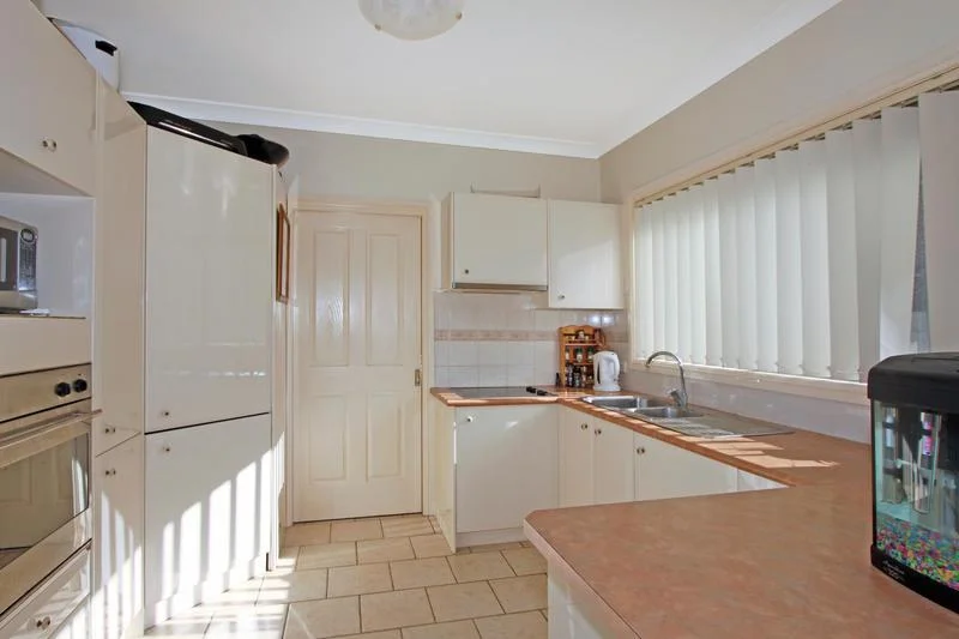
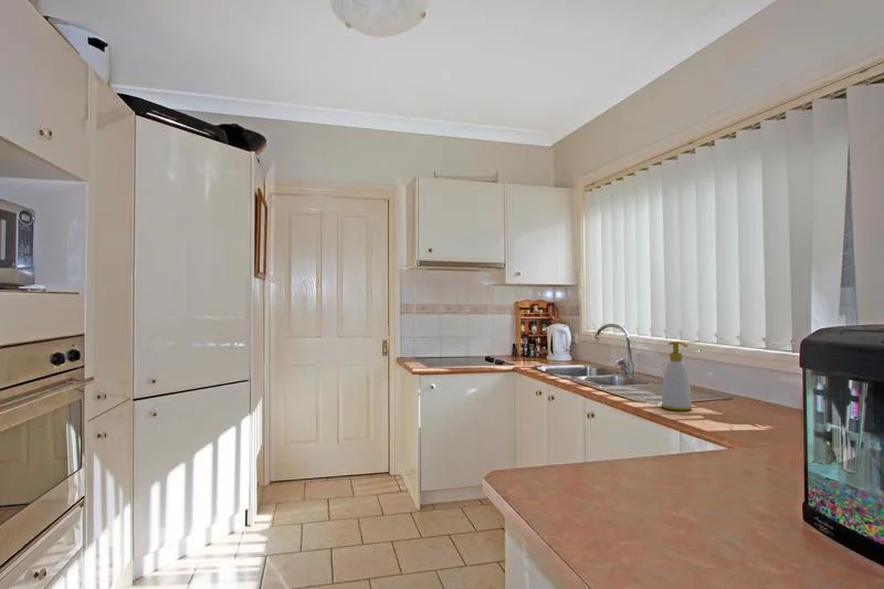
+ soap bottle [660,340,693,412]
